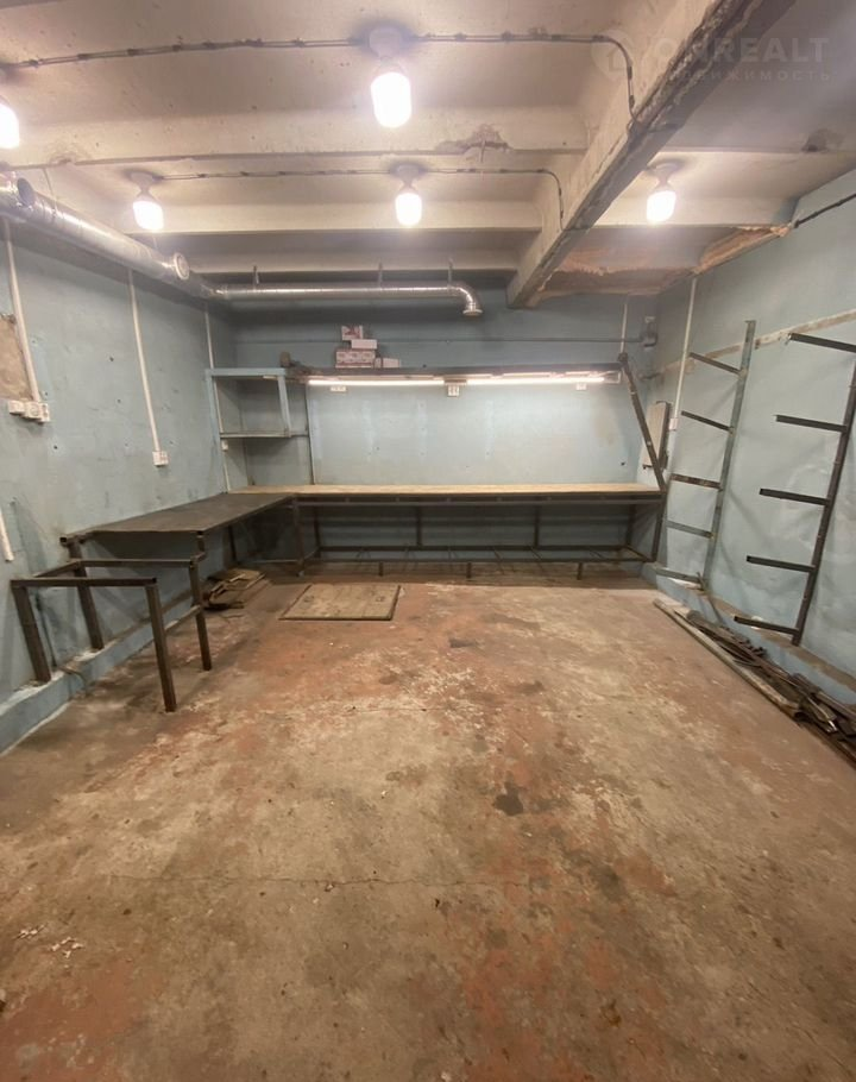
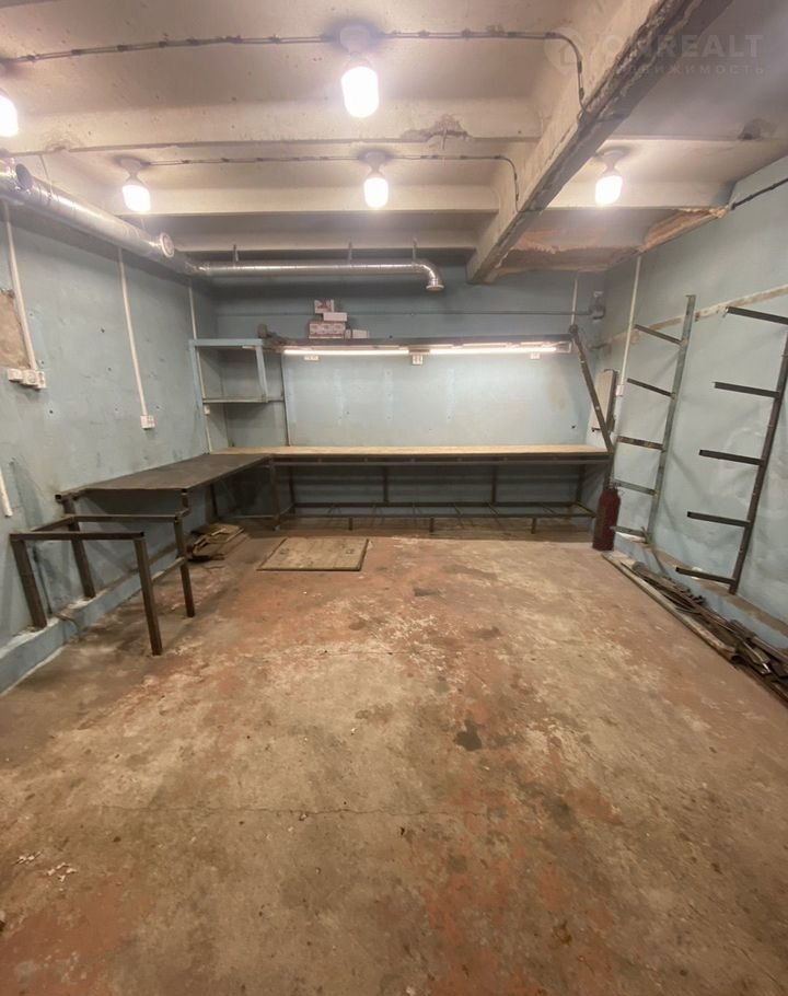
+ fire extinguisher [590,480,625,553]
